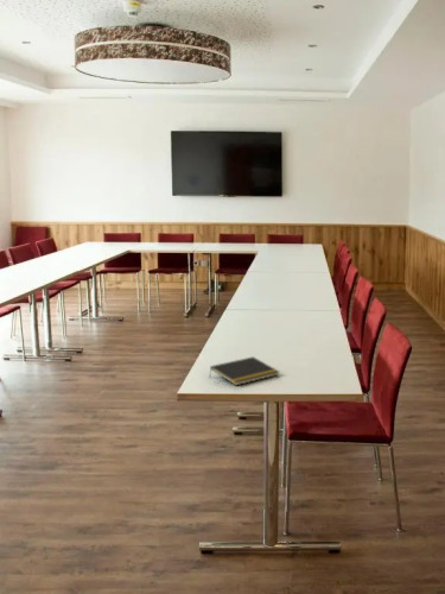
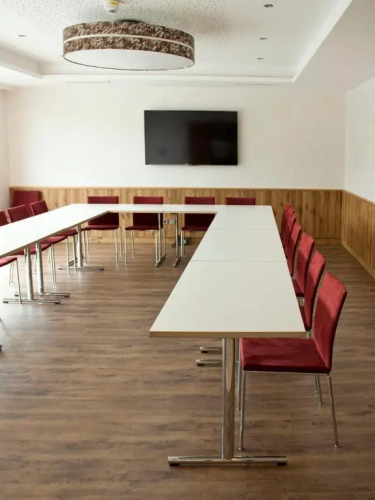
- notepad [208,355,280,386]
